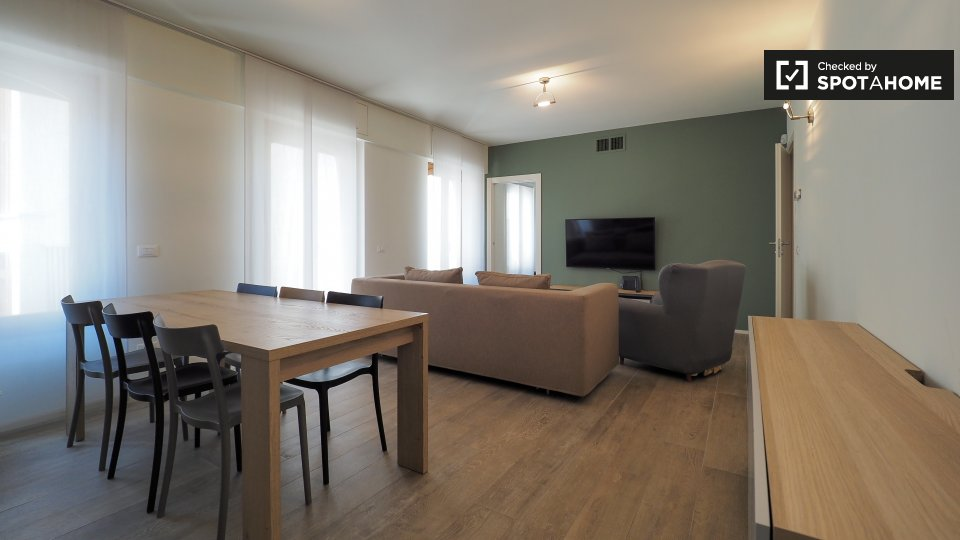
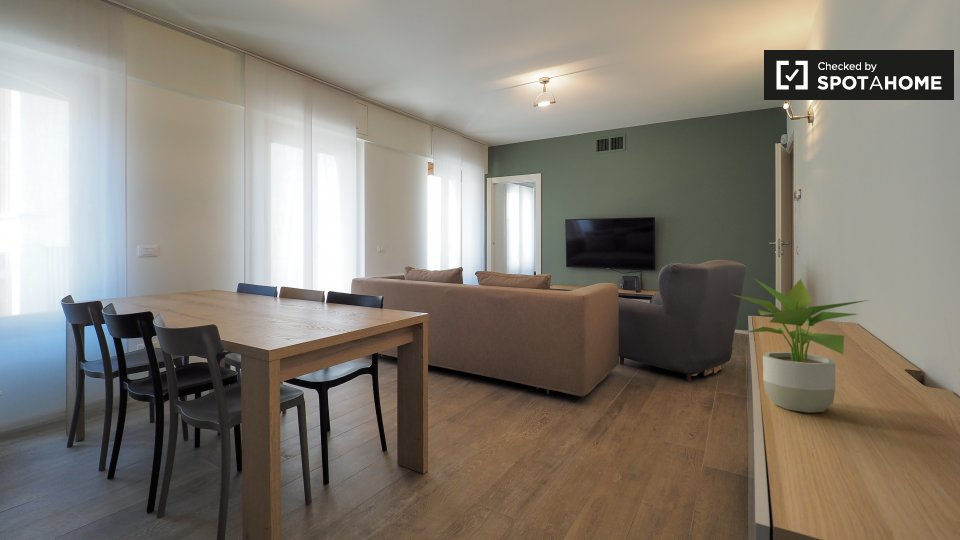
+ potted plant [730,278,869,414]
